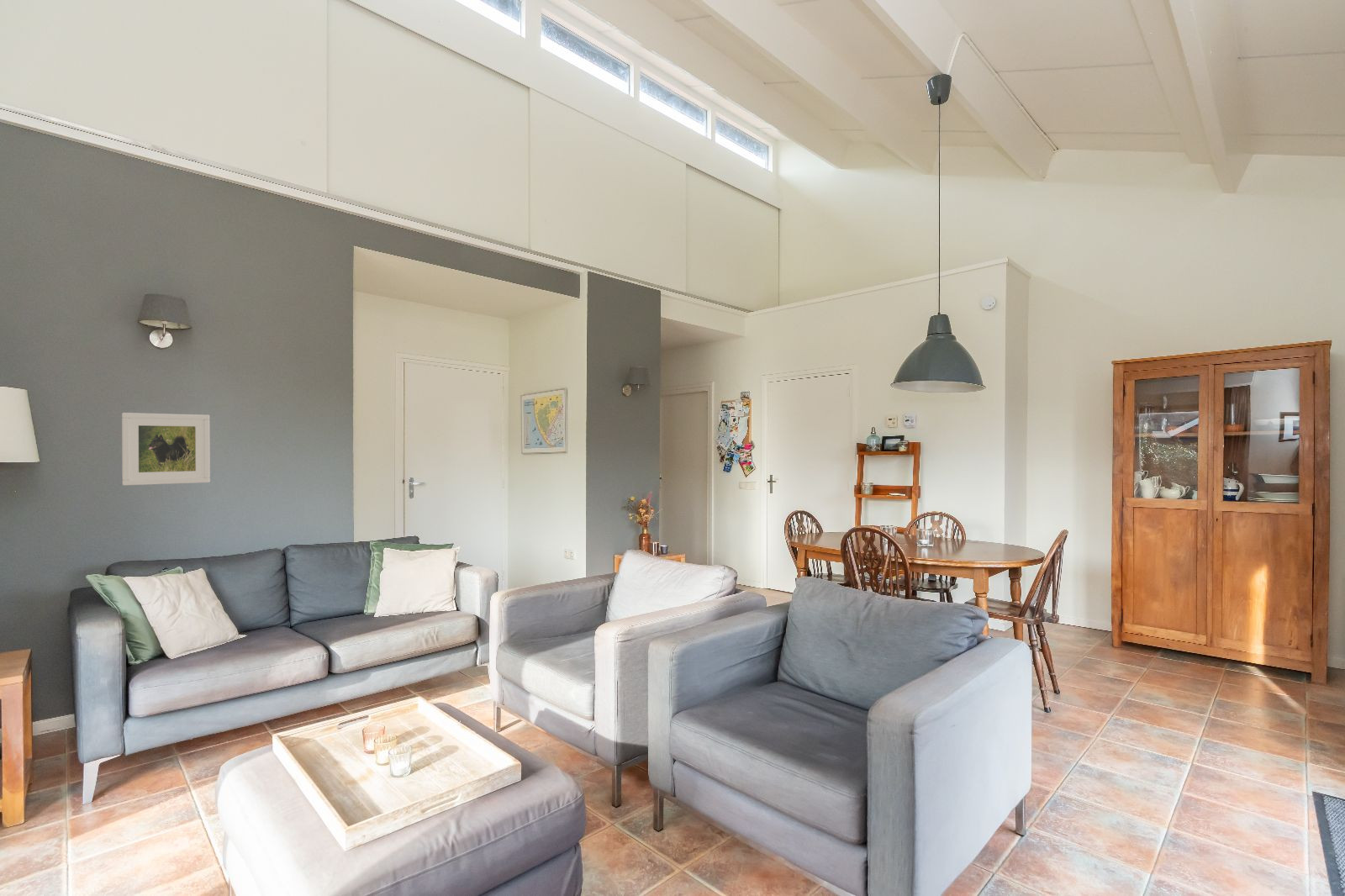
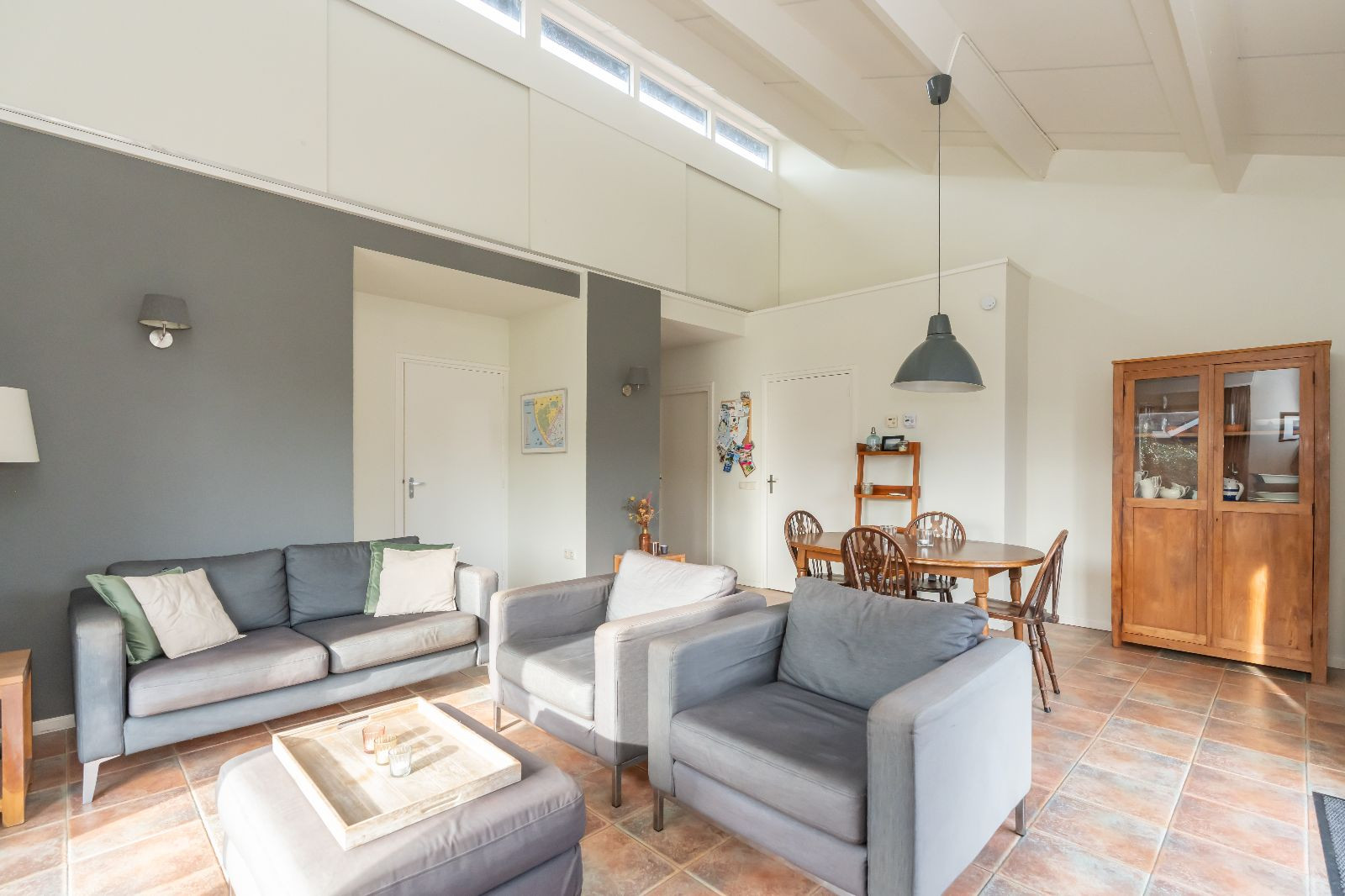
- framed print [121,412,211,486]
